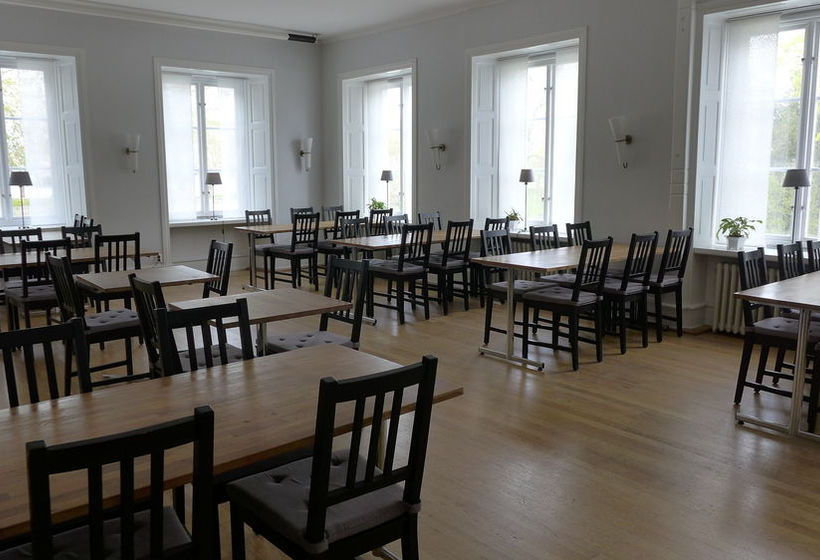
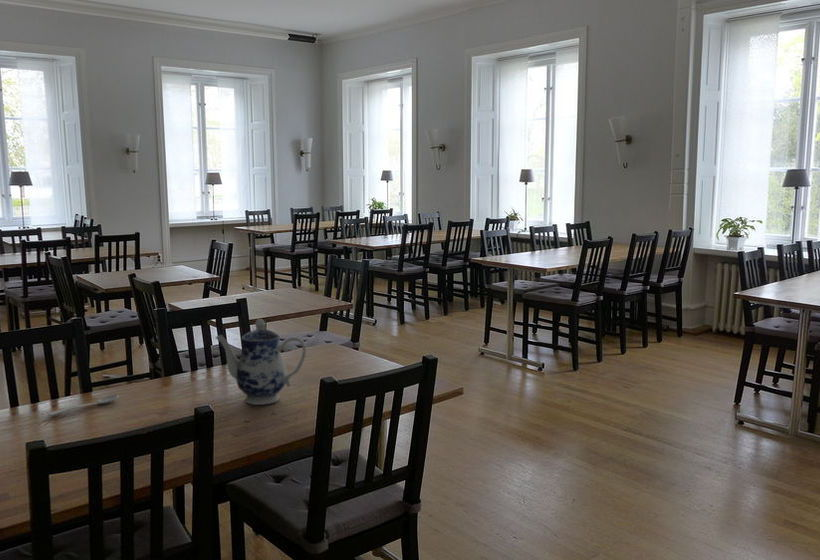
+ teapot [214,318,307,406]
+ spoon [47,394,120,417]
